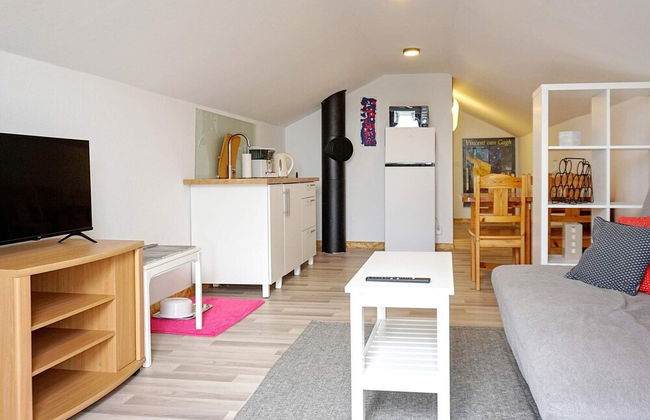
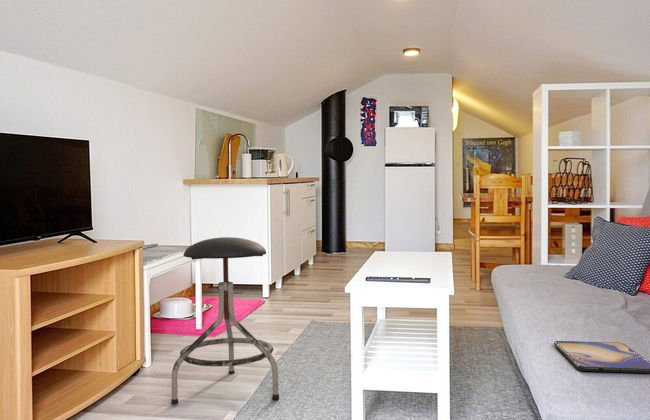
+ tablet [553,340,650,374]
+ stool [170,236,280,405]
